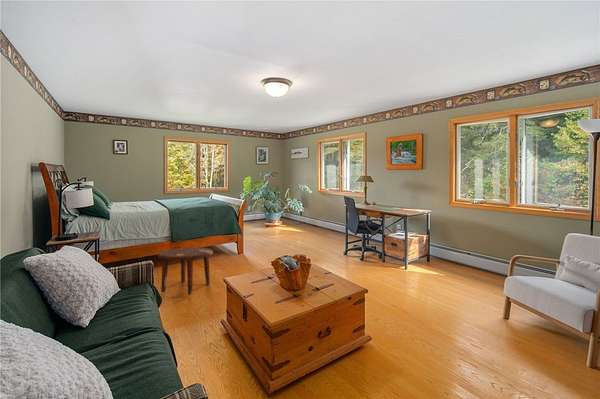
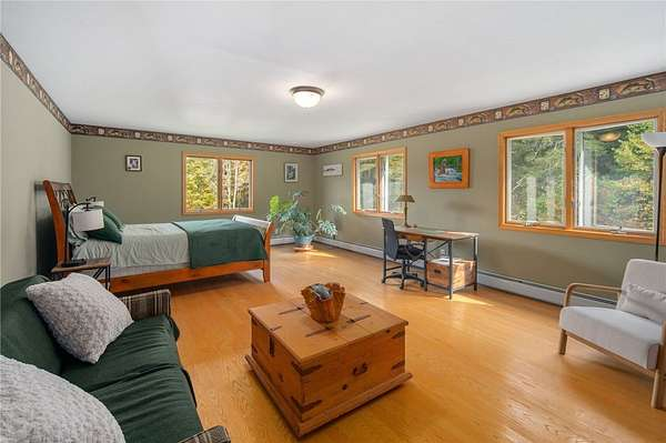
- side table [157,246,214,296]
